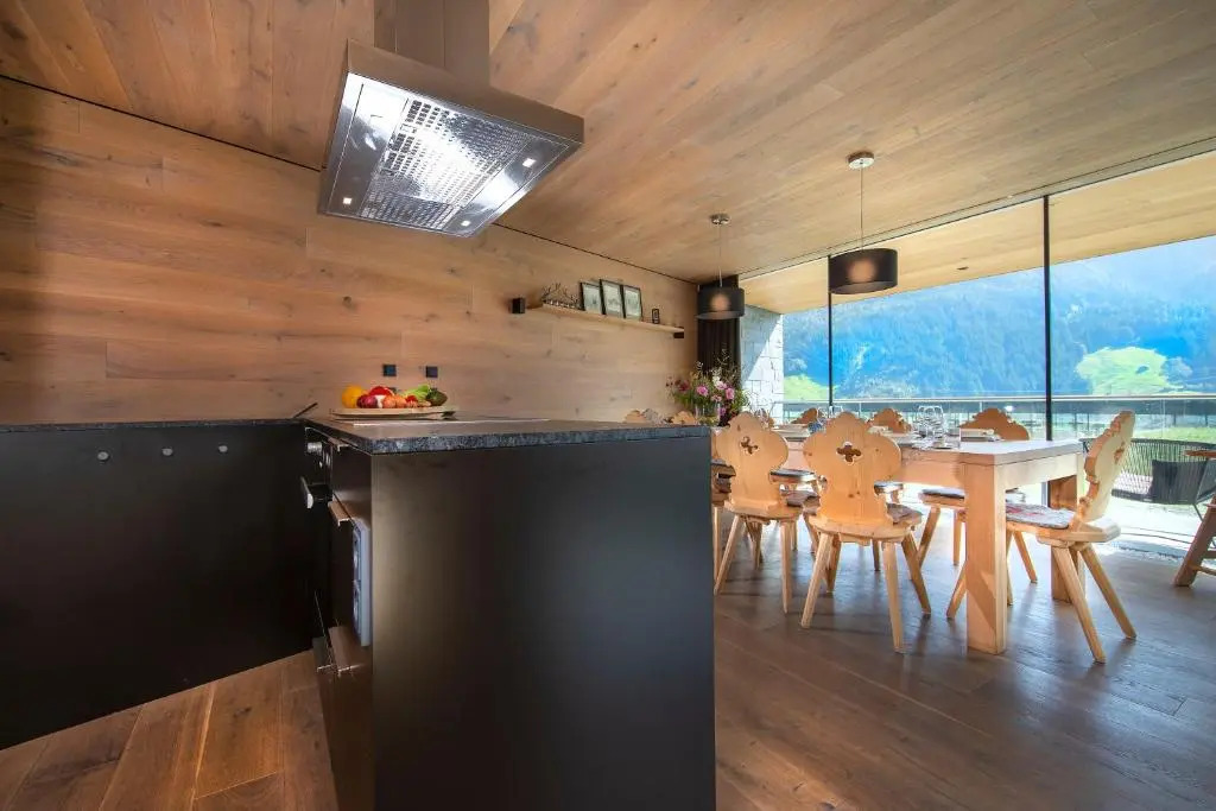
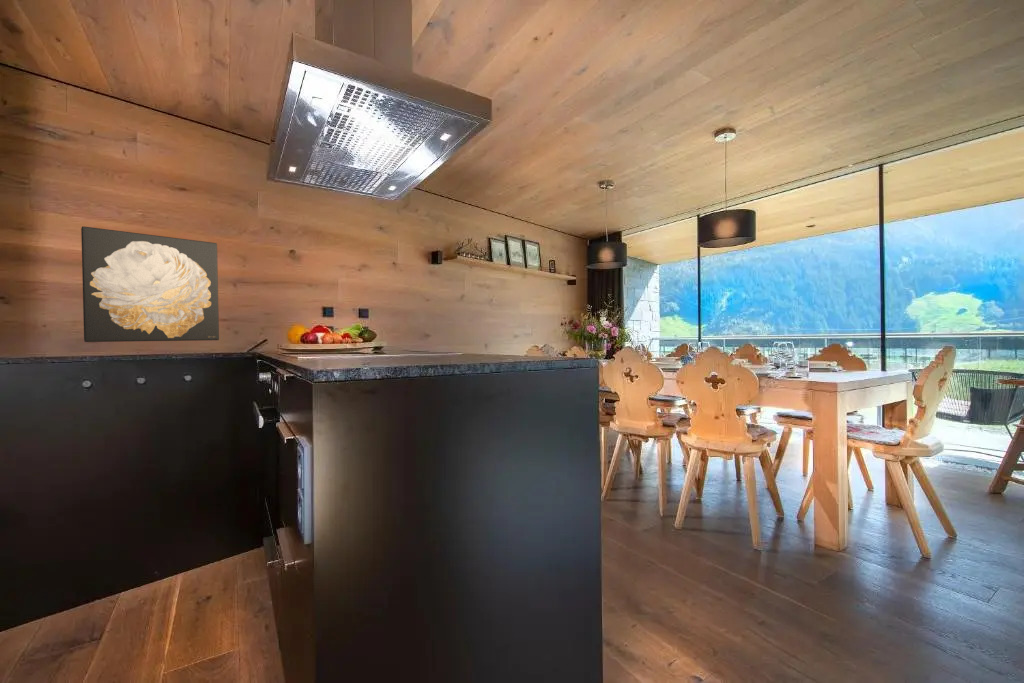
+ wall art [80,225,220,343]
